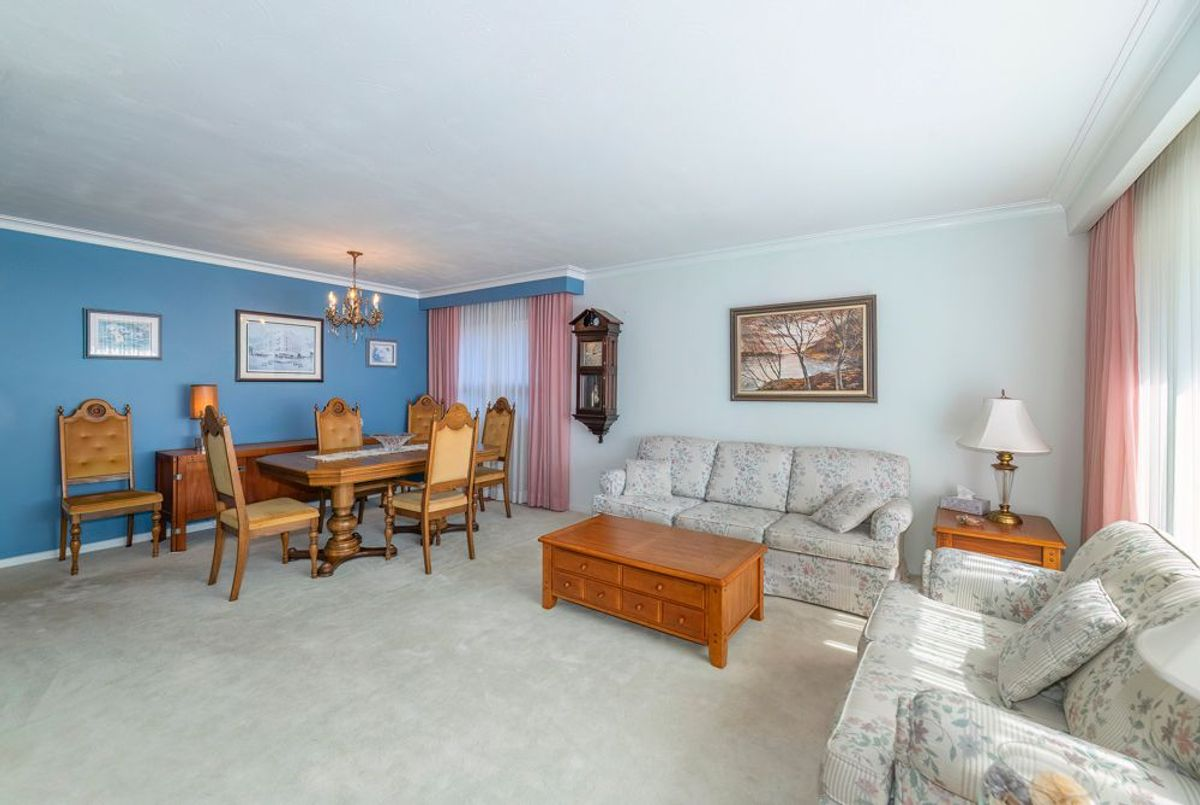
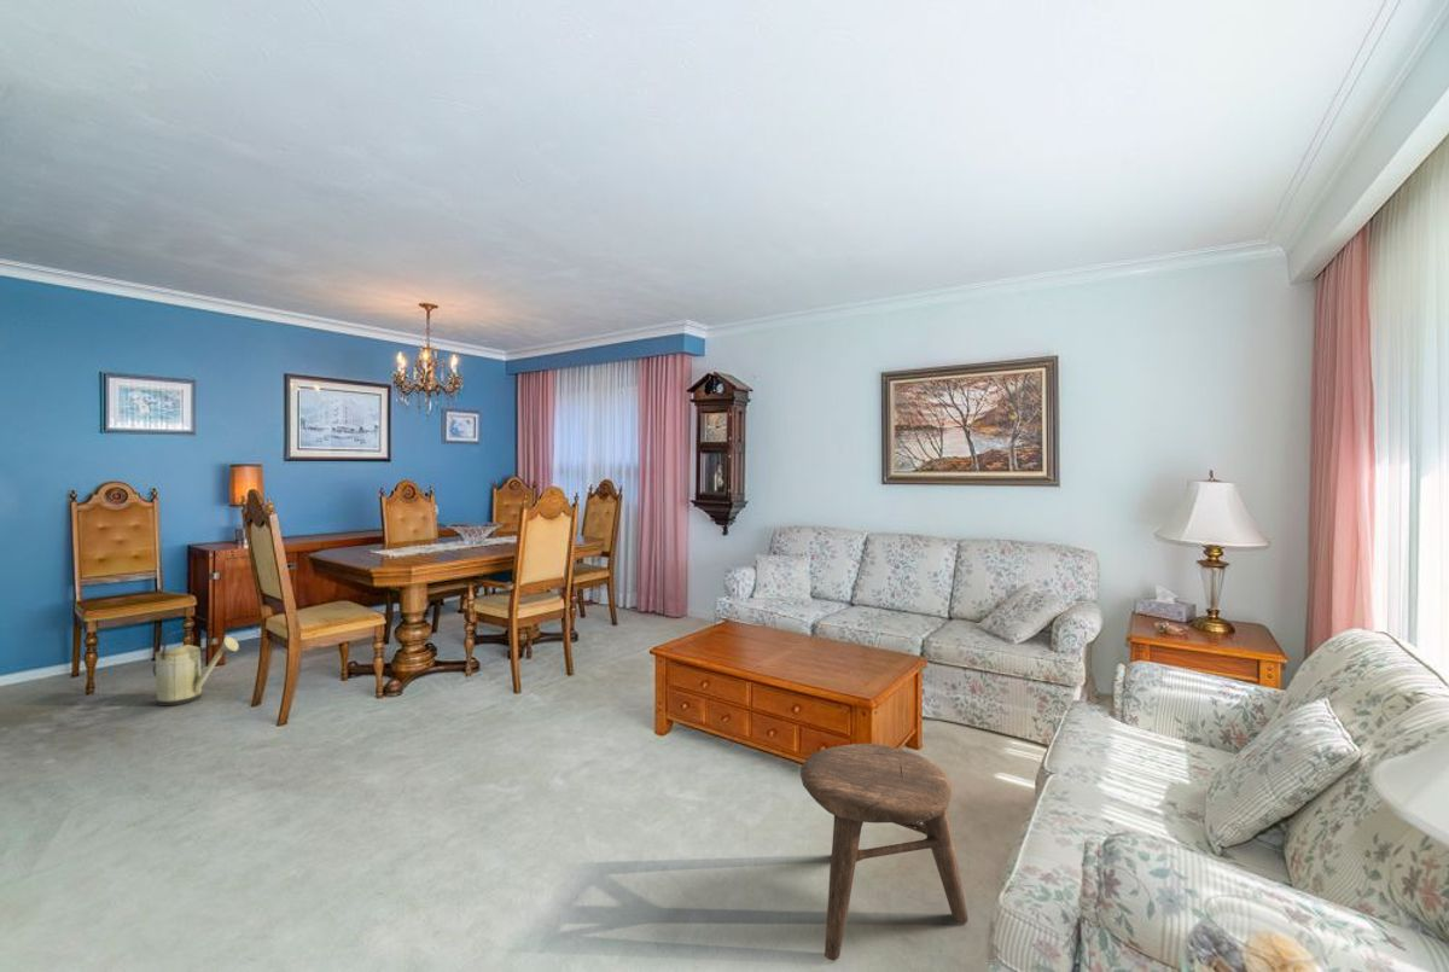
+ stool [799,743,970,961]
+ watering can [152,628,240,708]
